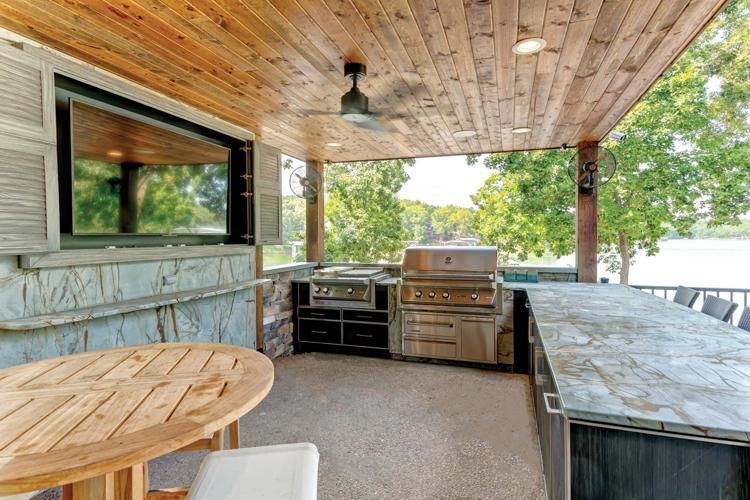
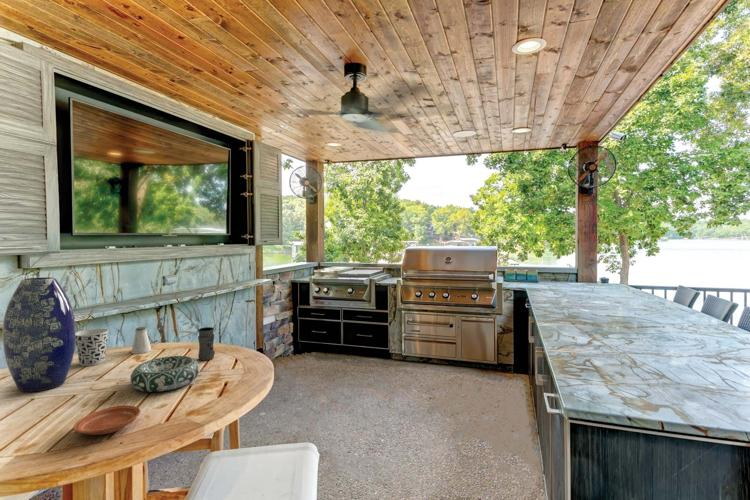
+ decorative bowl [129,355,200,393]
+ jar [197,326,215,361]
+ plate [72,404,141,436]
+ vase [2,277,77,393]
+ cup [75,328,110,367]
+ saltshaker [131,326,152,355]
